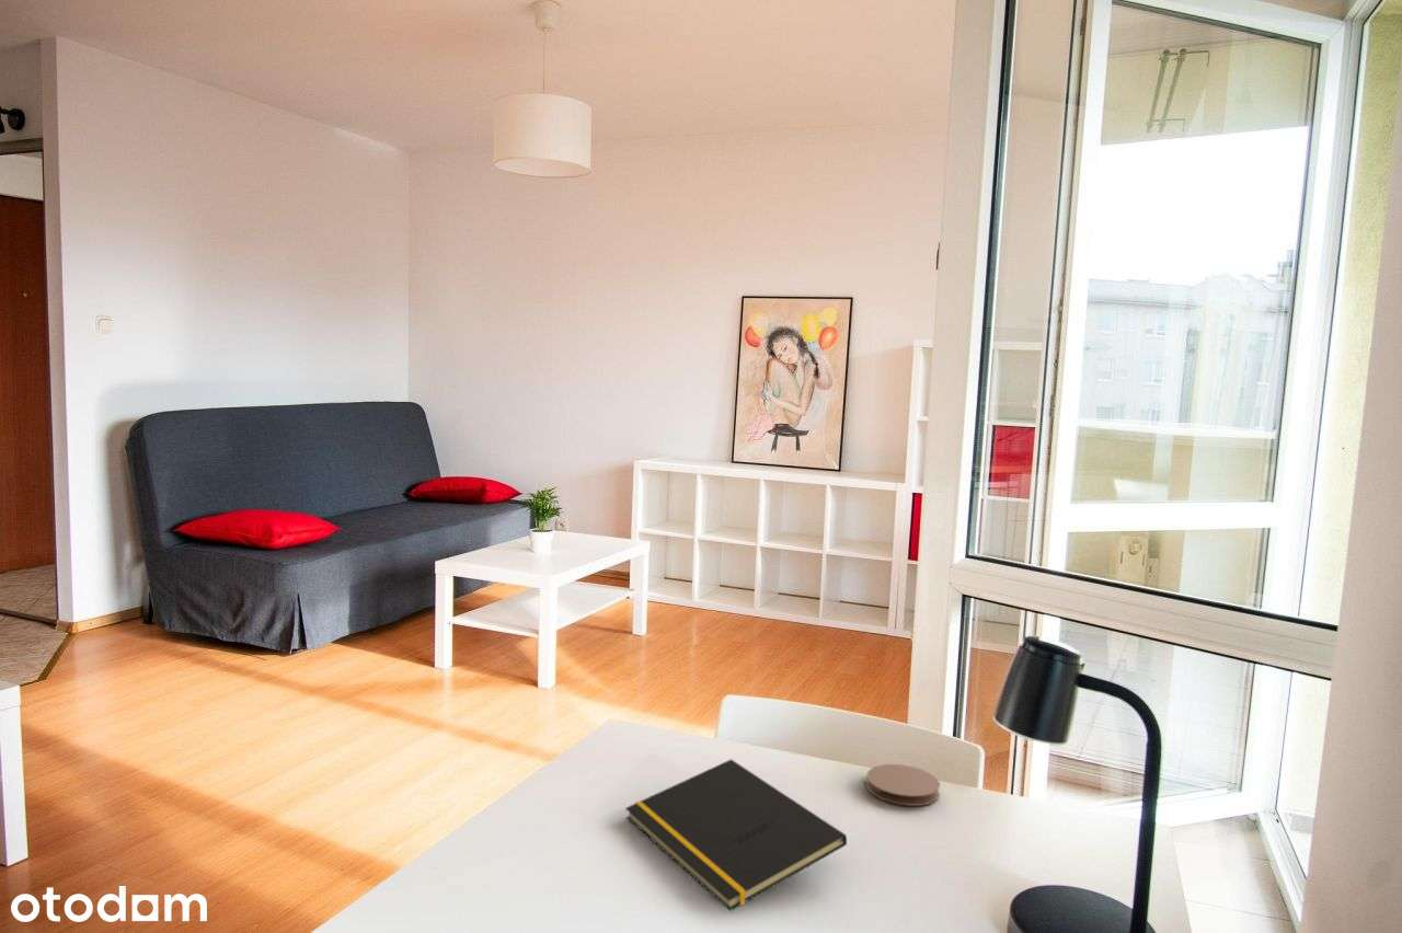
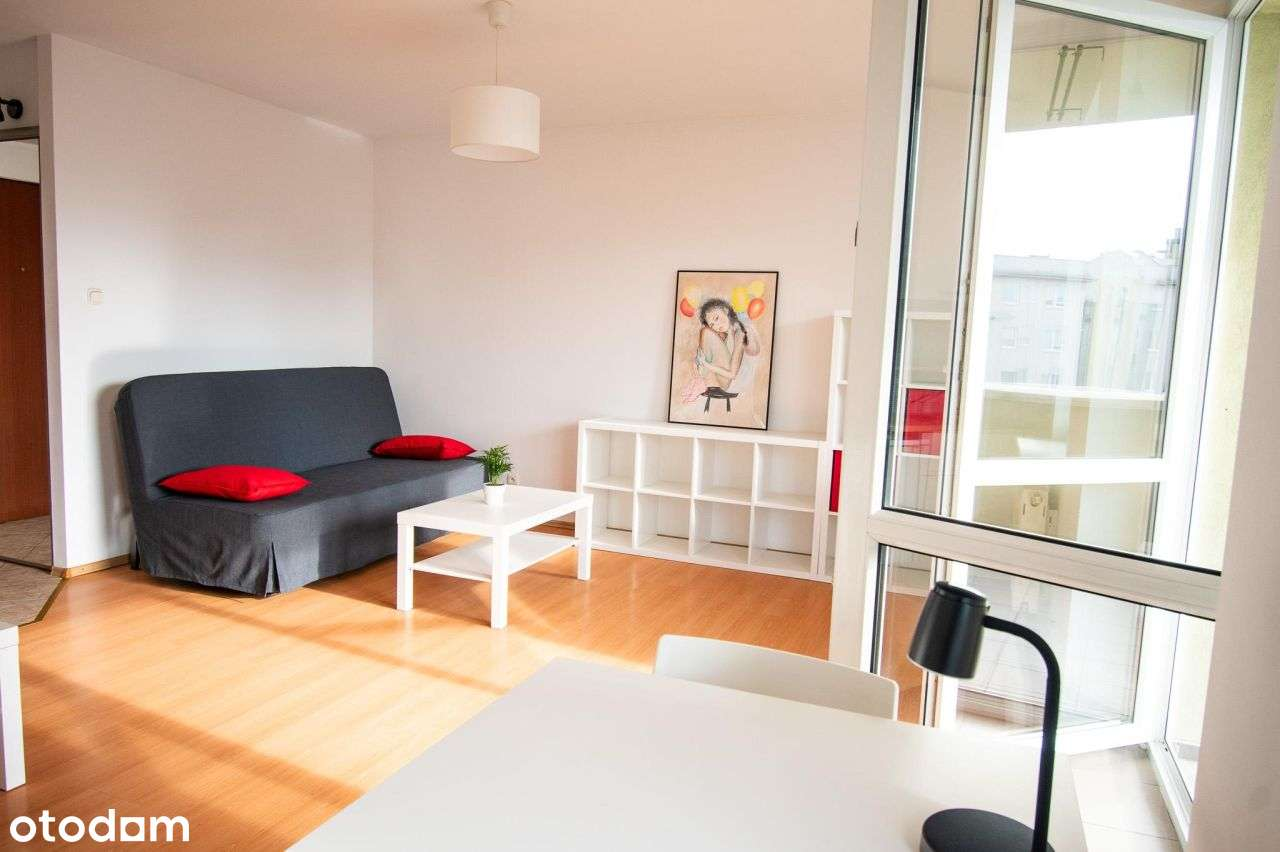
- notepad [624,758,848,911]
- coaster [865,763,941,807]
